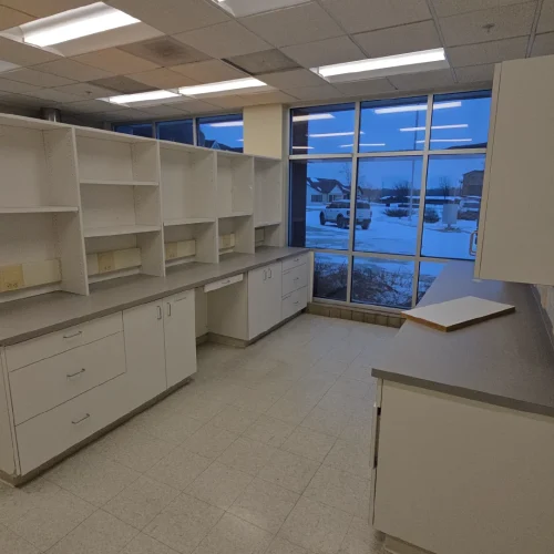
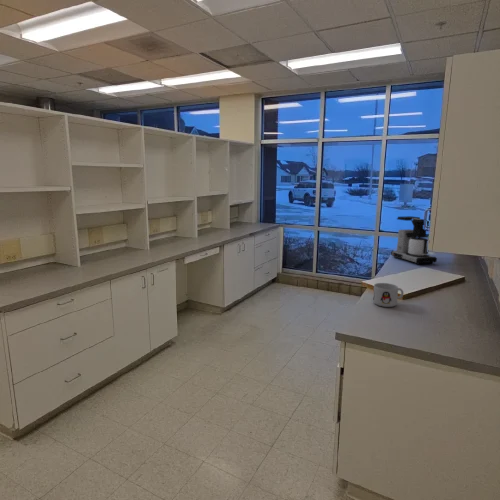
+ coffee maker [390,215,438,265]
+ mug [372,282,405,308]
